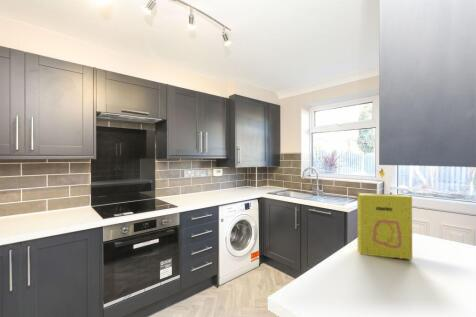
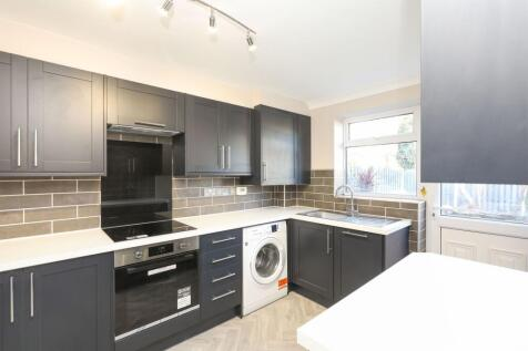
- cereal box [356,192,413,261]
